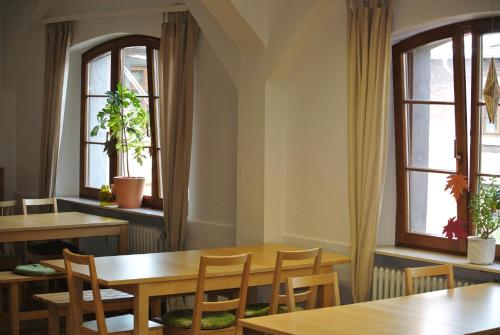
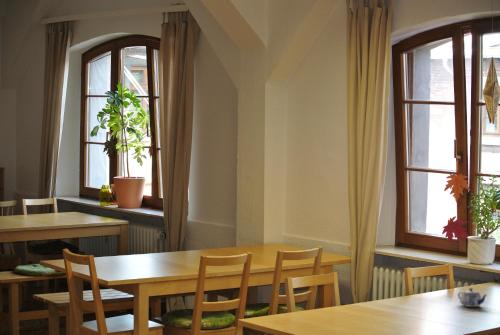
+ teapot [457,287,488,308]
